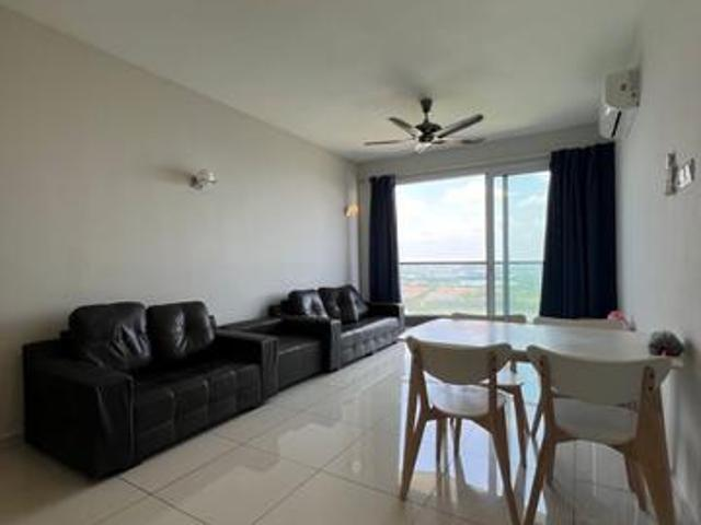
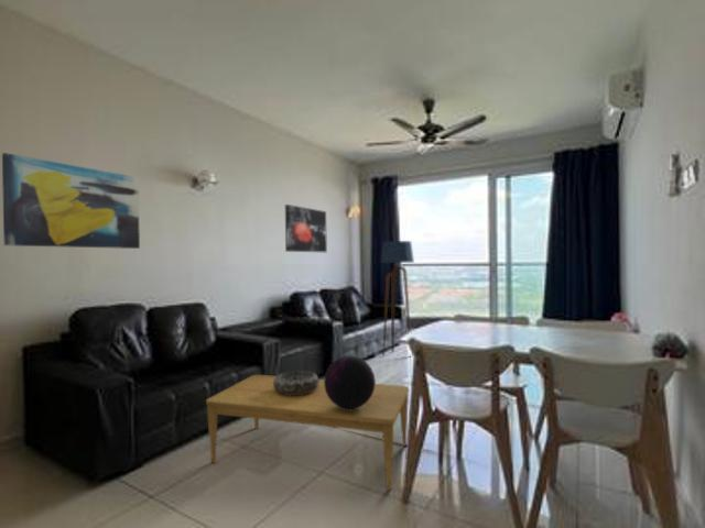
+ floor lamp [380,240,415,358]
+ wall art [1,152,141,250]
+ decorative orb [324,355,377,409]
+ decorative bowl [273,370,319,395]
+ wall art [284,204,328,253]
+ coffee table [205,374,410,492]
